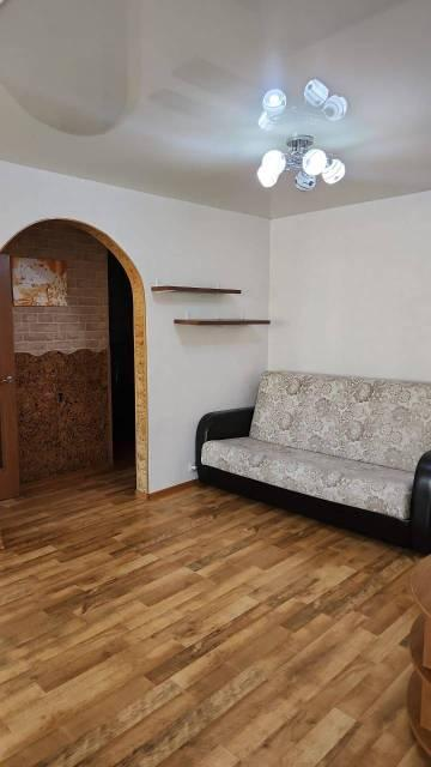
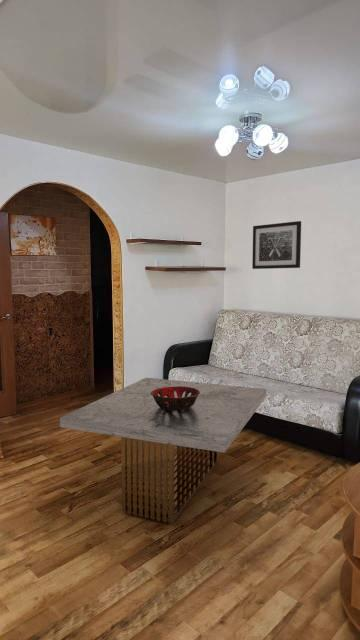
+ wall art [251,220,302,270]
+ decorative bowl [151,386,200,411]
+ coffee table [59,377,268,525]
